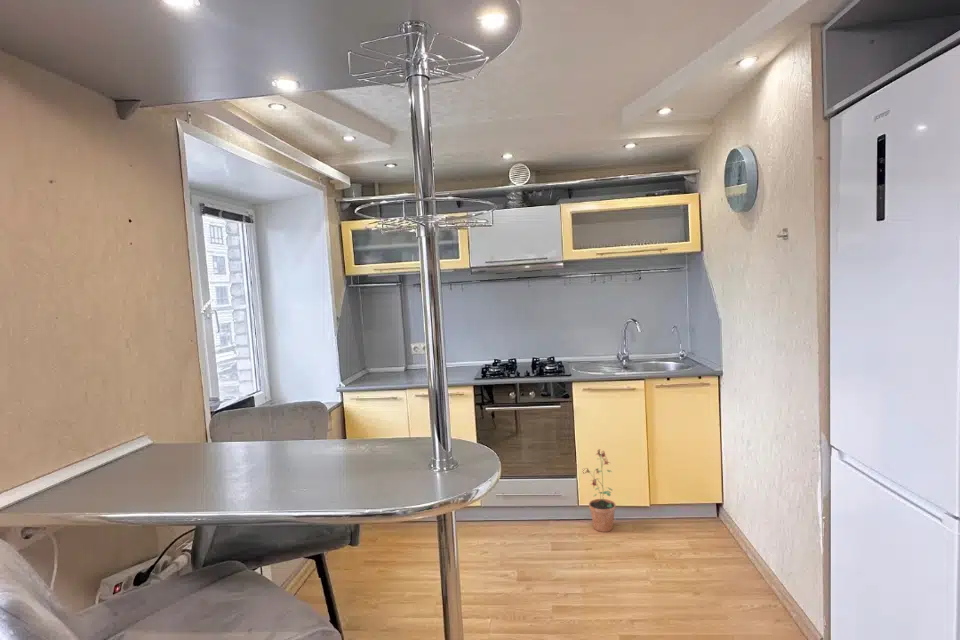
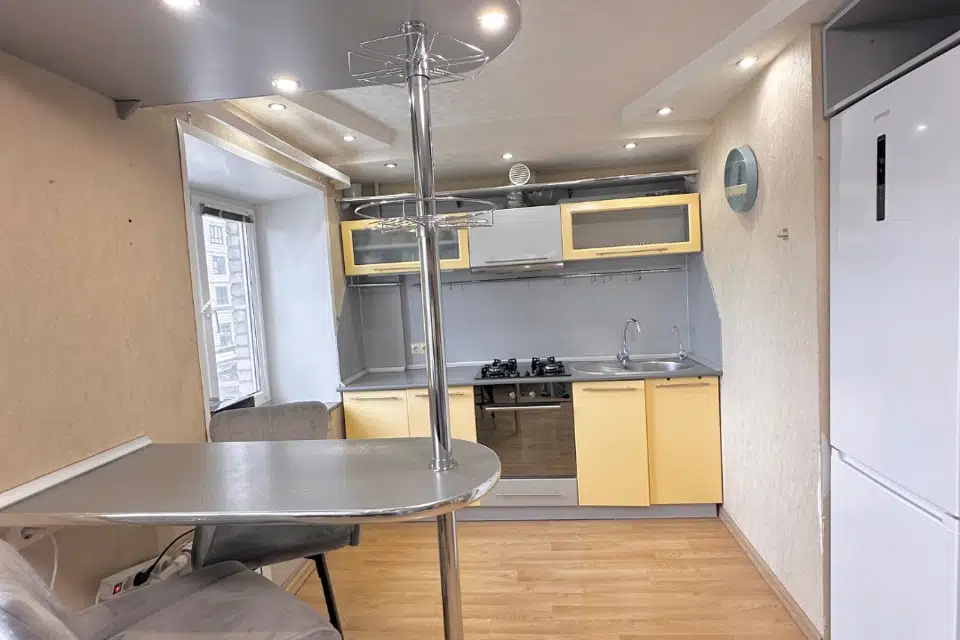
- potted plant [582,448,617,533]
